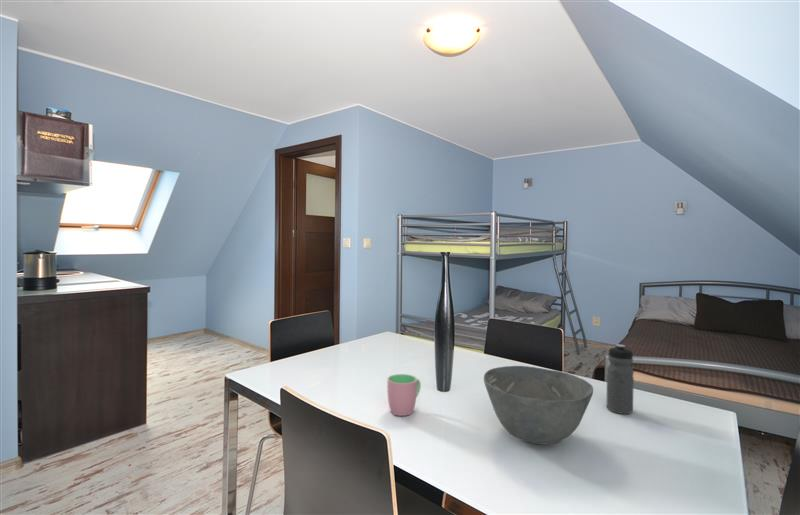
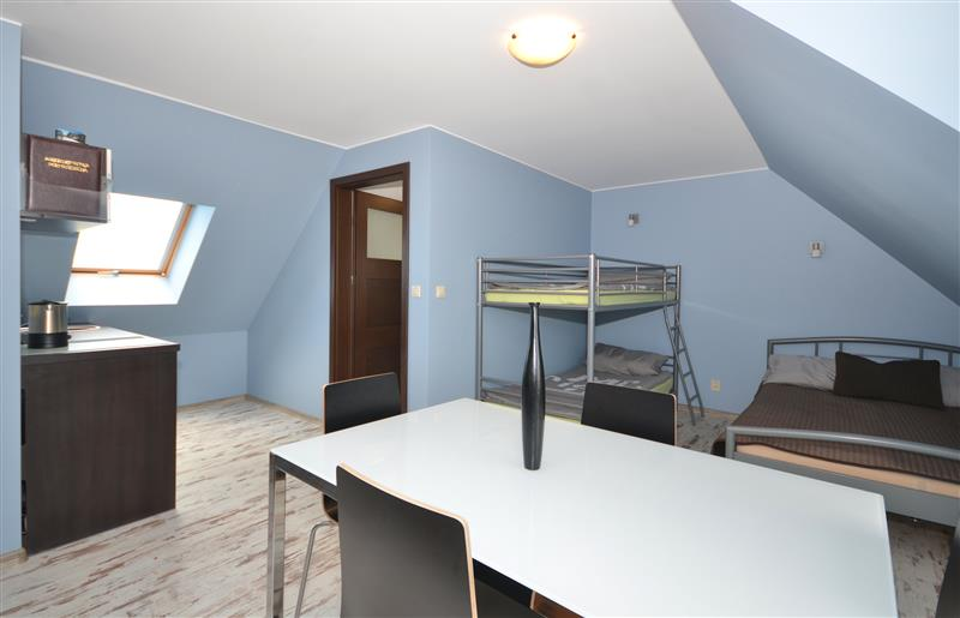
- cup [386,373,422,417]
- water bottle [605,343,635,415]
- bowl [483,365,594,446]
